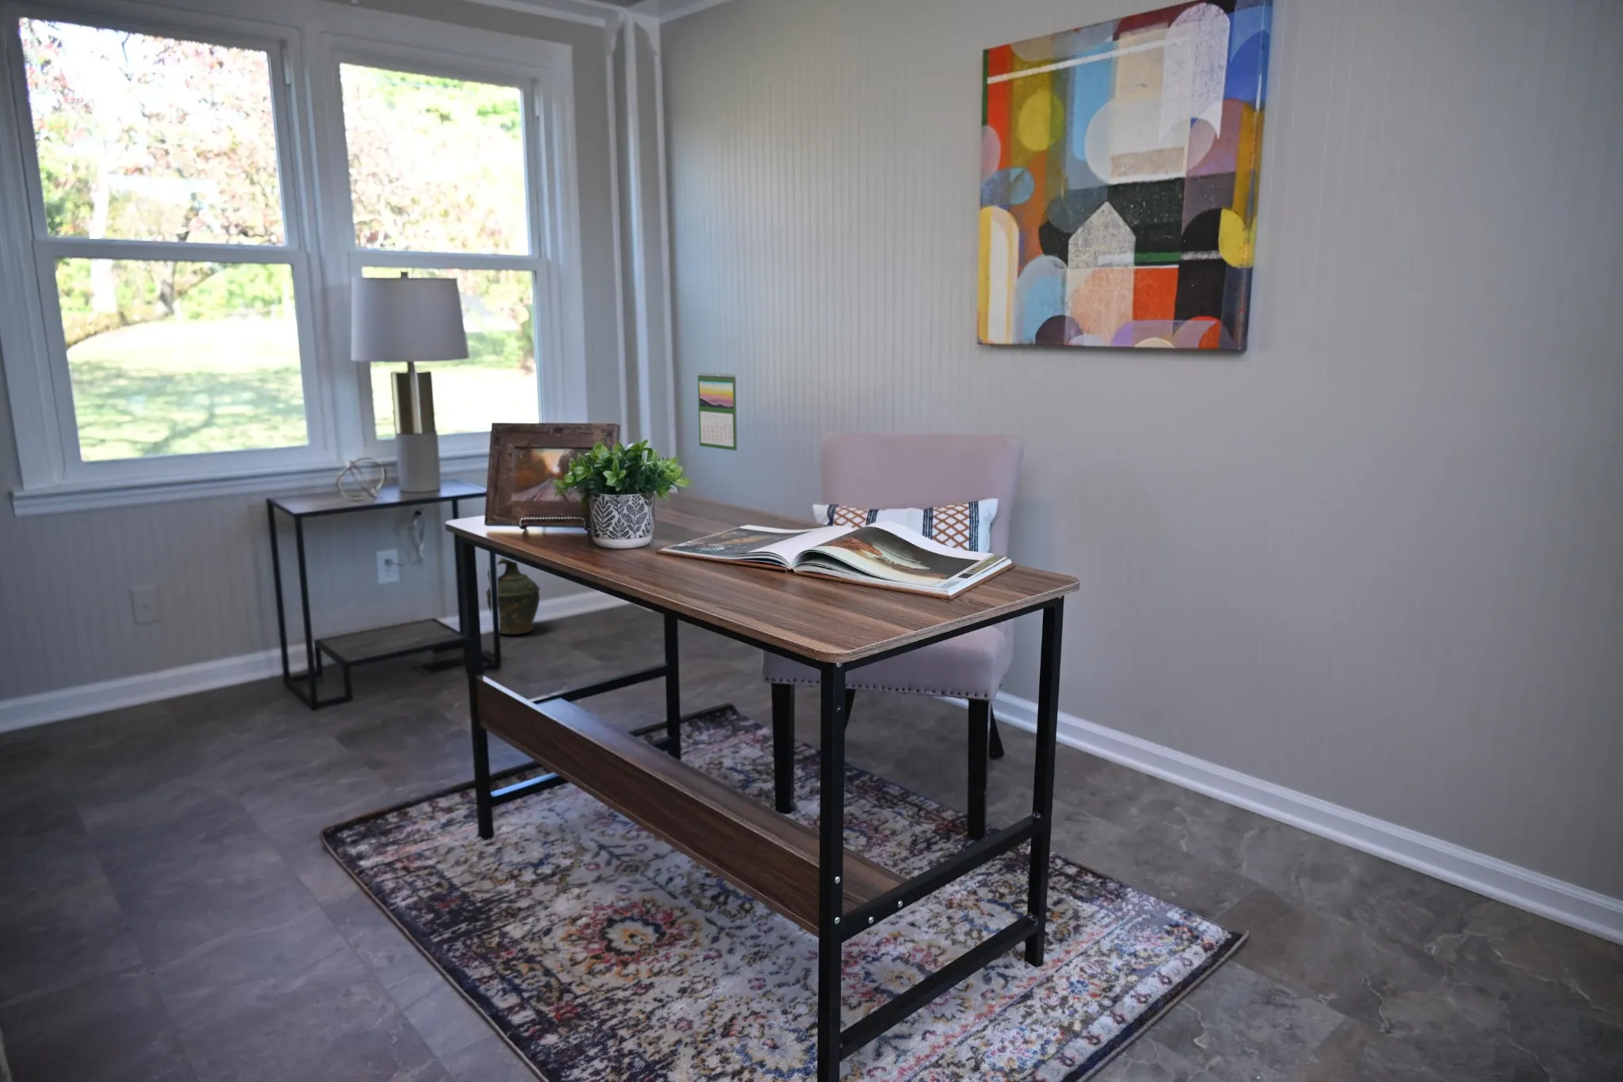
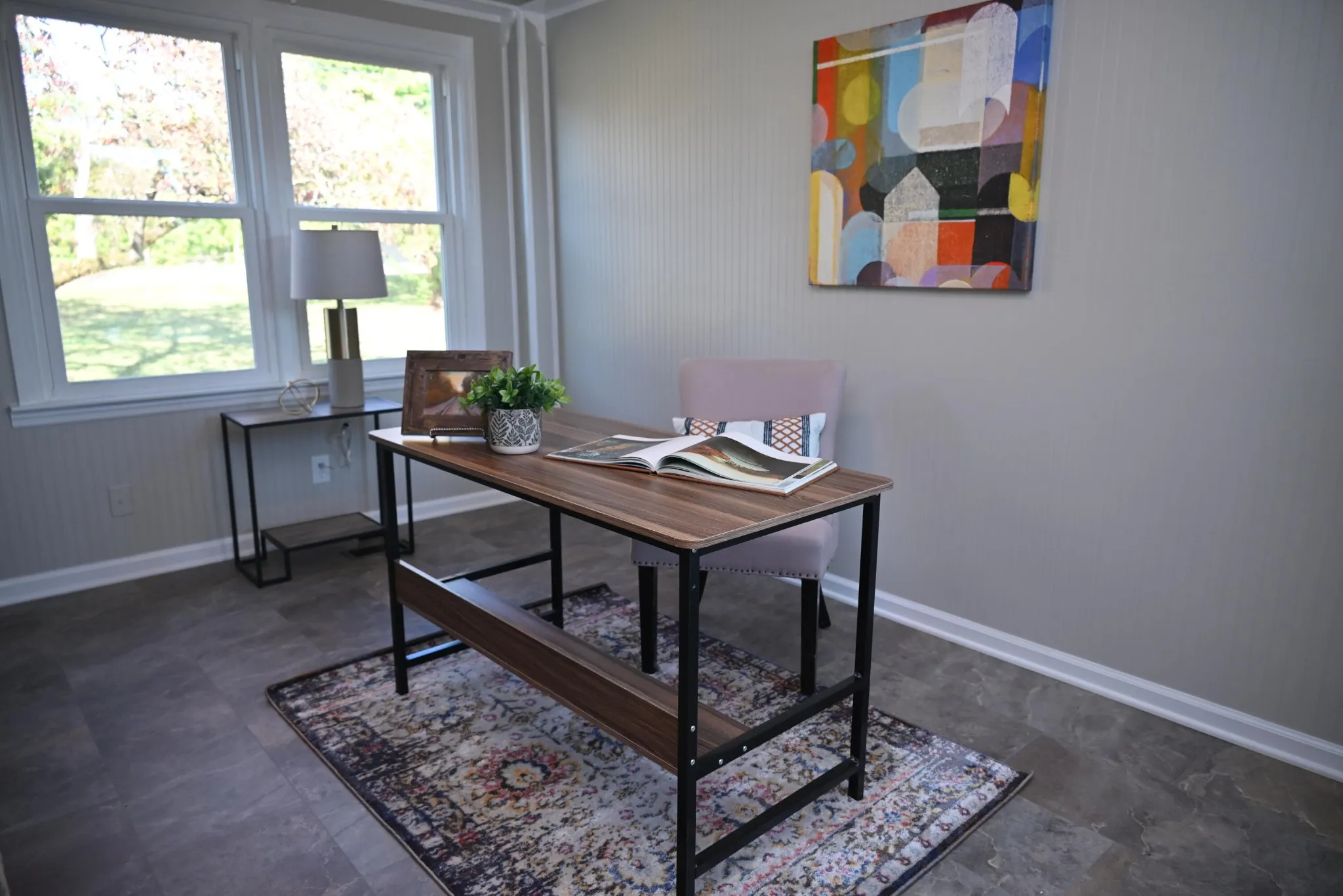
- calendar [696,371,738,452]
- ceramic jug [485,557,540,635]
